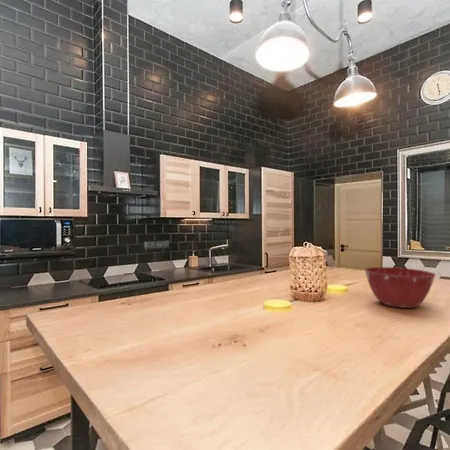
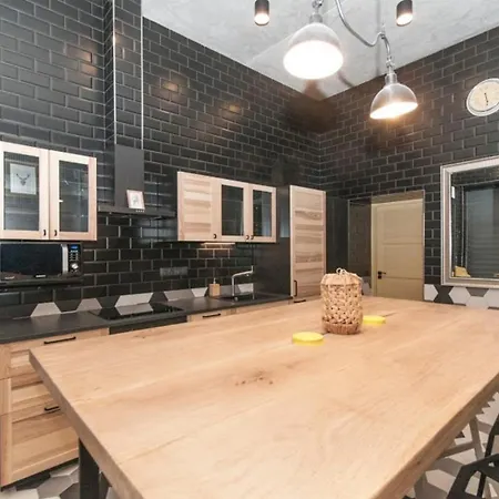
- mixing bowl [363,266,437,309]
